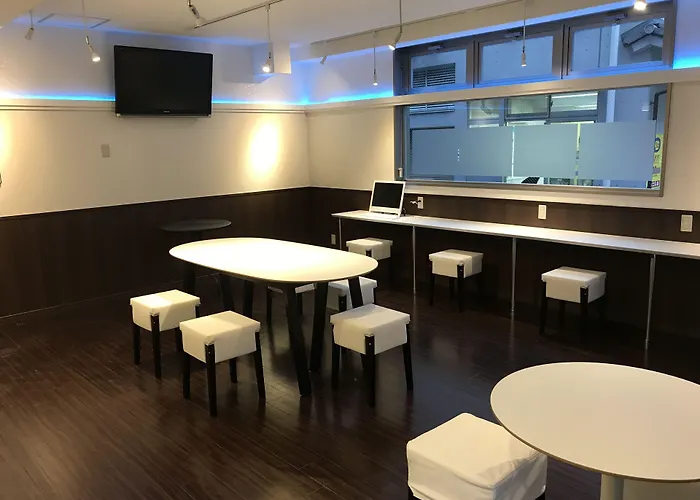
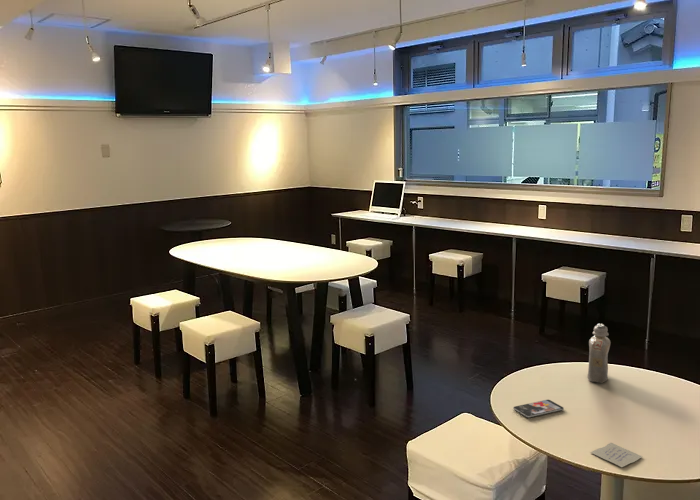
+ smartphone [512,399,565,418]
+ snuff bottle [587,323,611,384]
+ sticky note [590,442,643,468]
